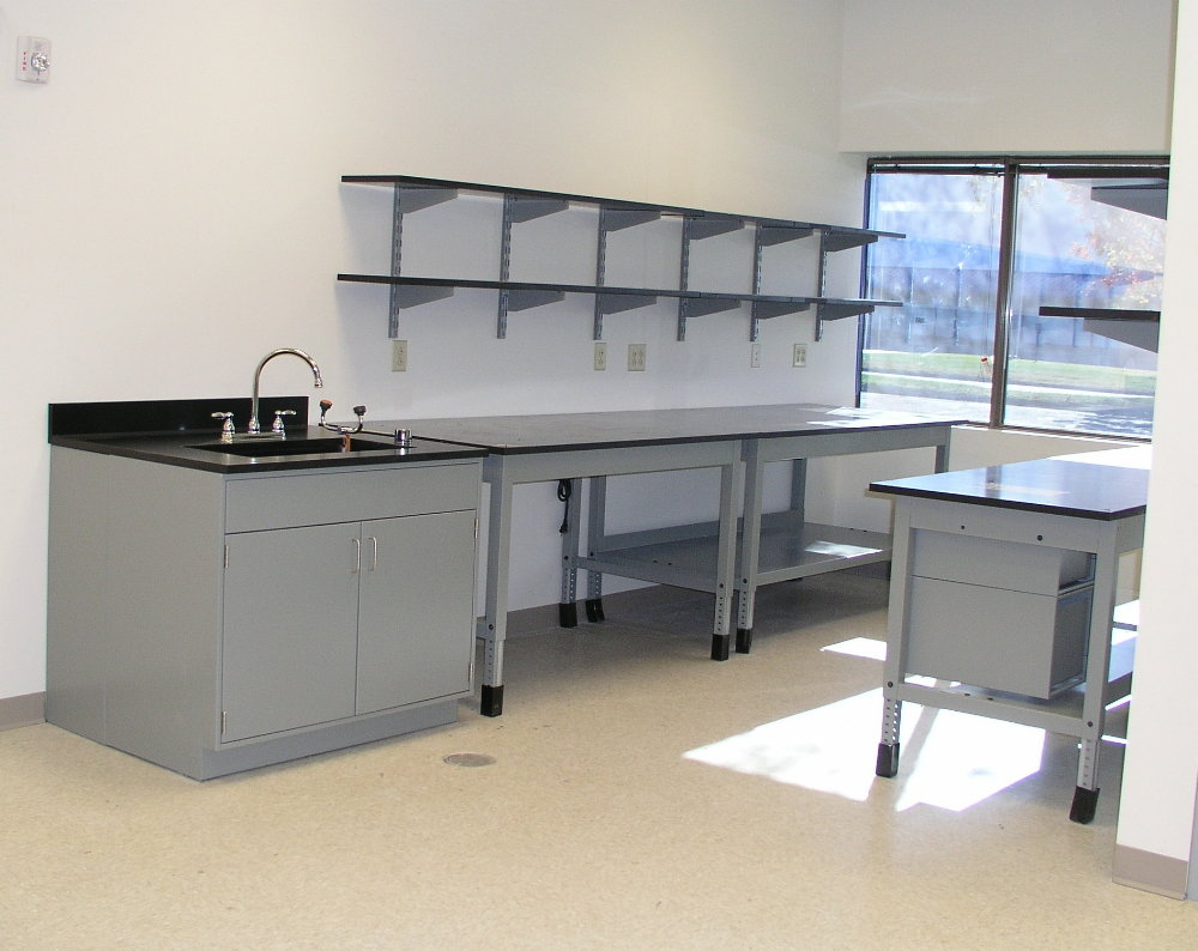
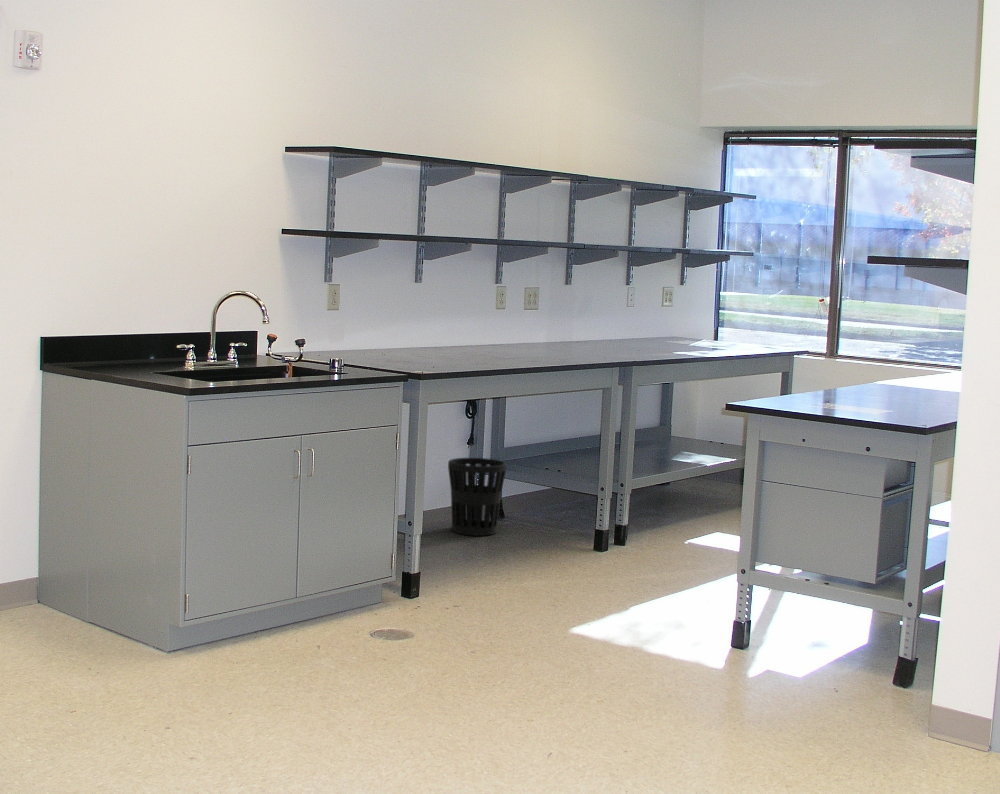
+ wastebasket [447,457,508,537]
